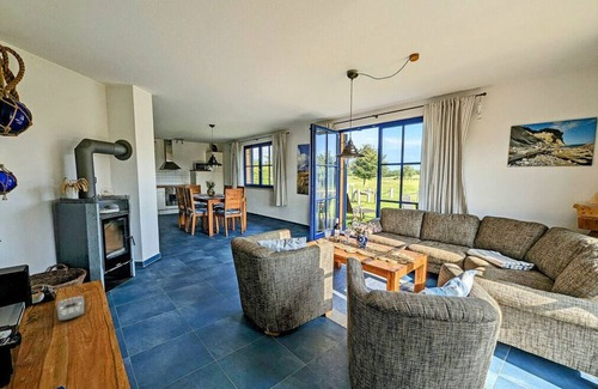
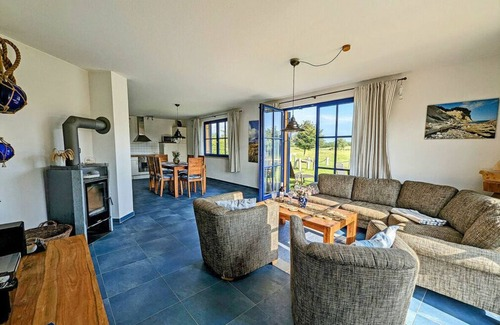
- remote control [55,294,85,322]
